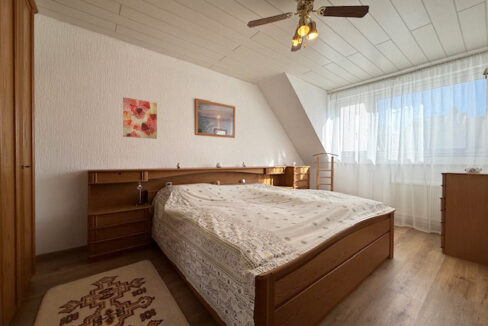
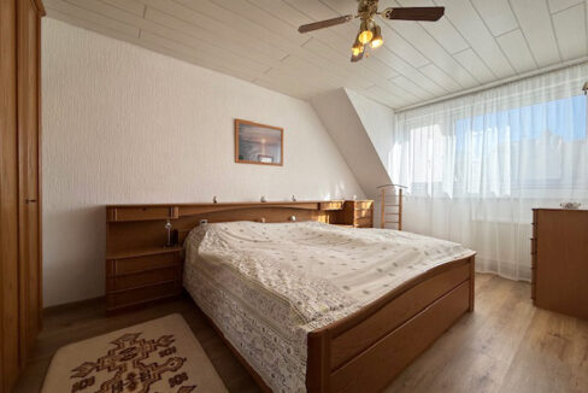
- wall art [122,96,158,140]
